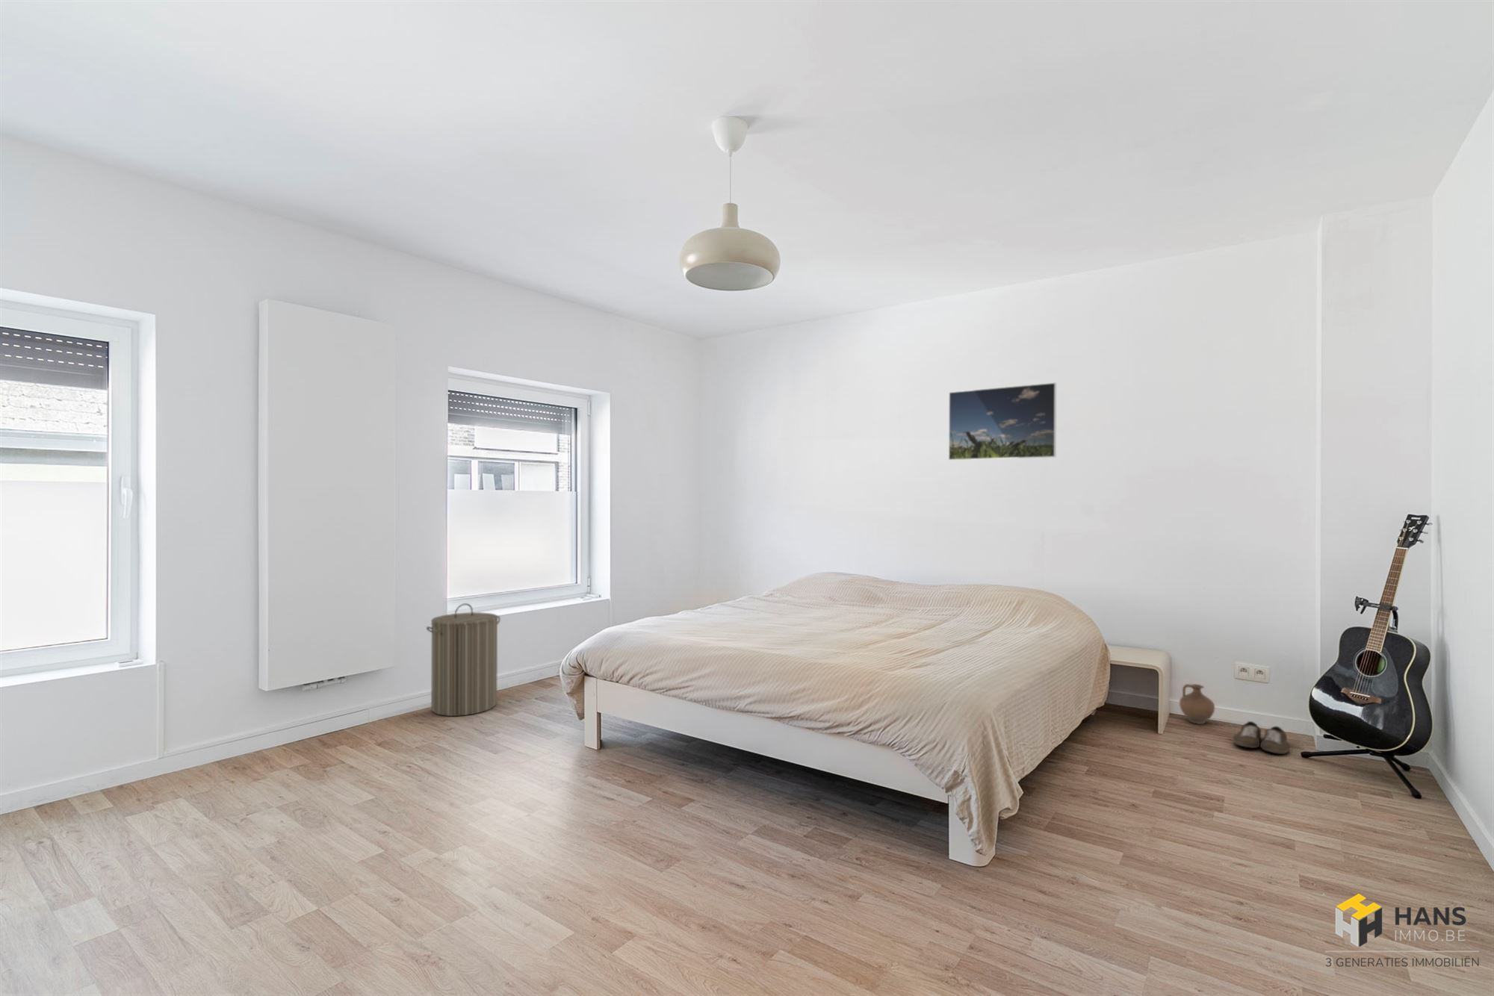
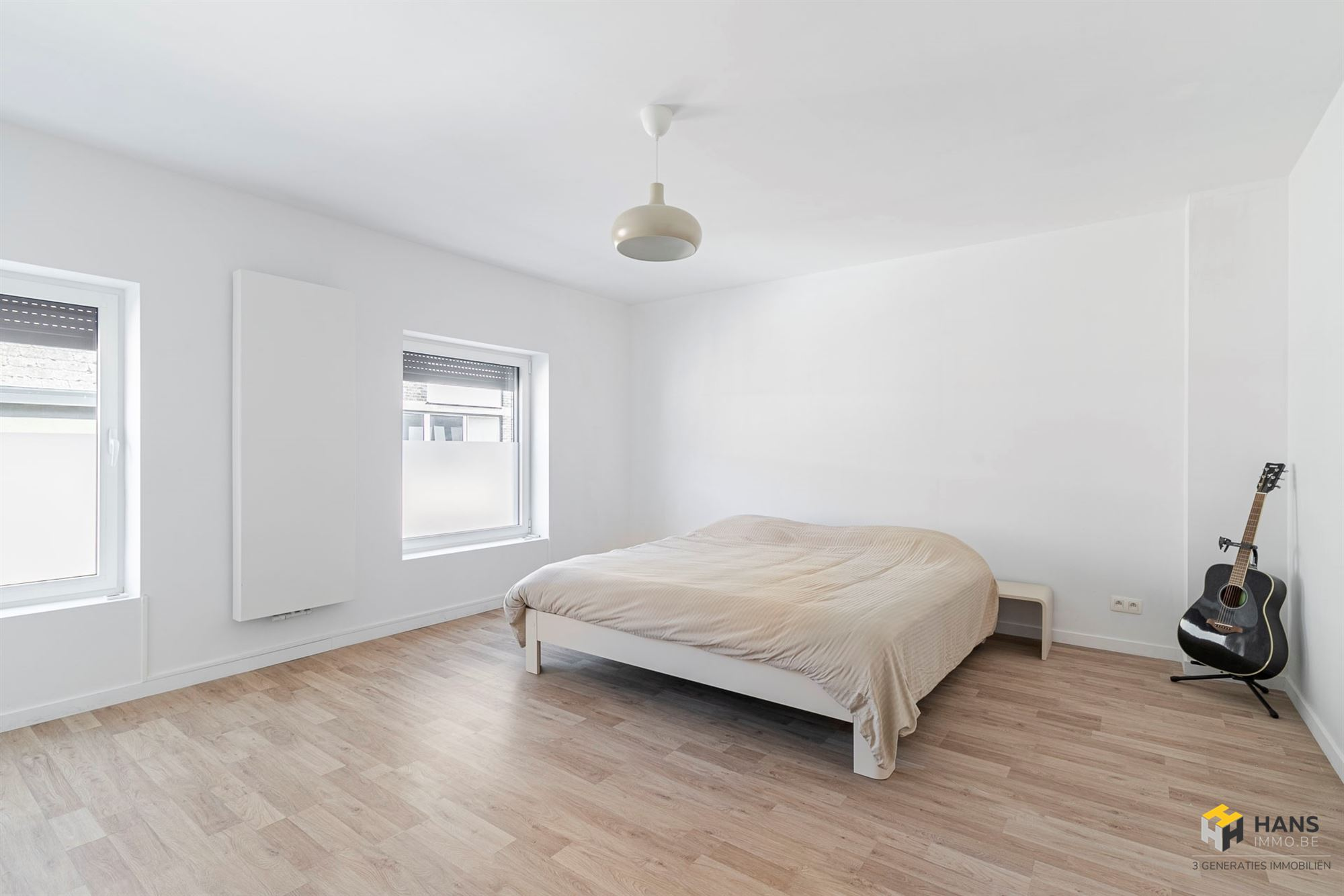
- laundry hamper [426,602,501,717]
- shoe [1232,720,1291,755]
- ceramic jug [1178,684,1215,725]
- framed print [948,382,1057,460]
